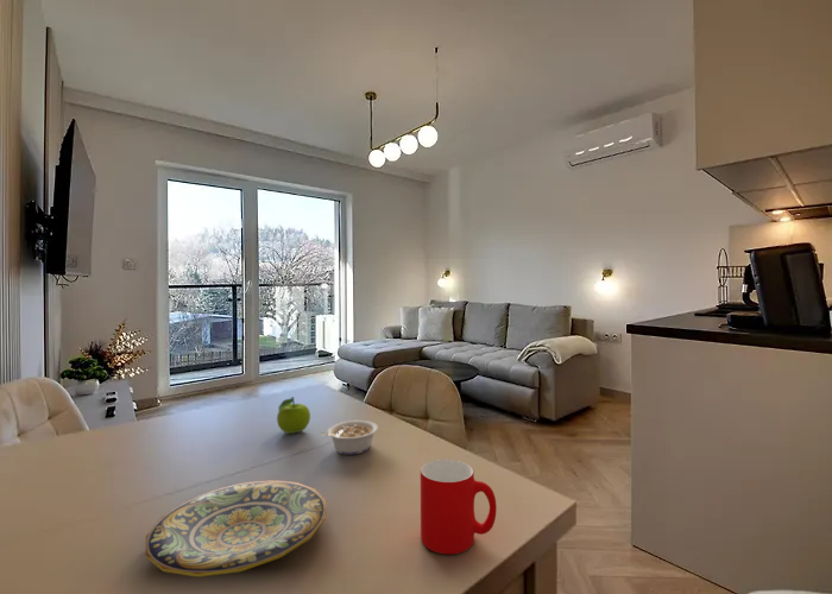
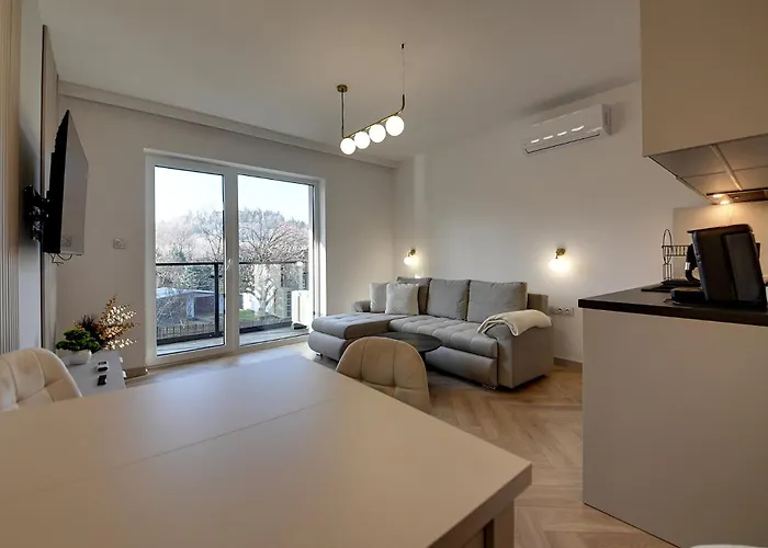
- fruit [276,396,311,435]
- legume [319,419,379,456]
- plate [145,479,327,579]
- cup [420,459,498,555]
